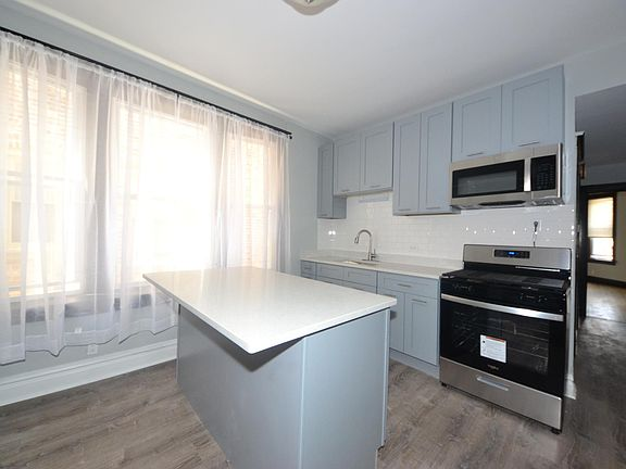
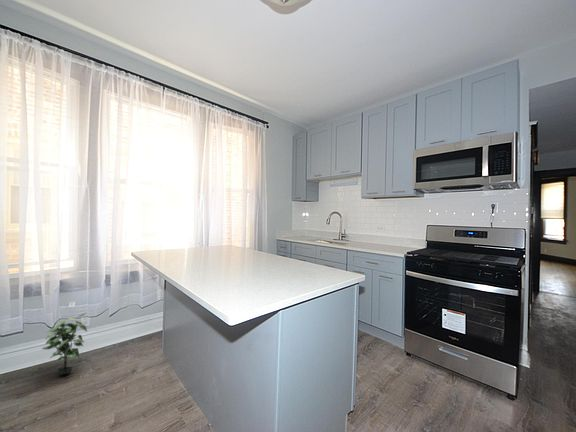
+ potted plant [41,312,88,377]
